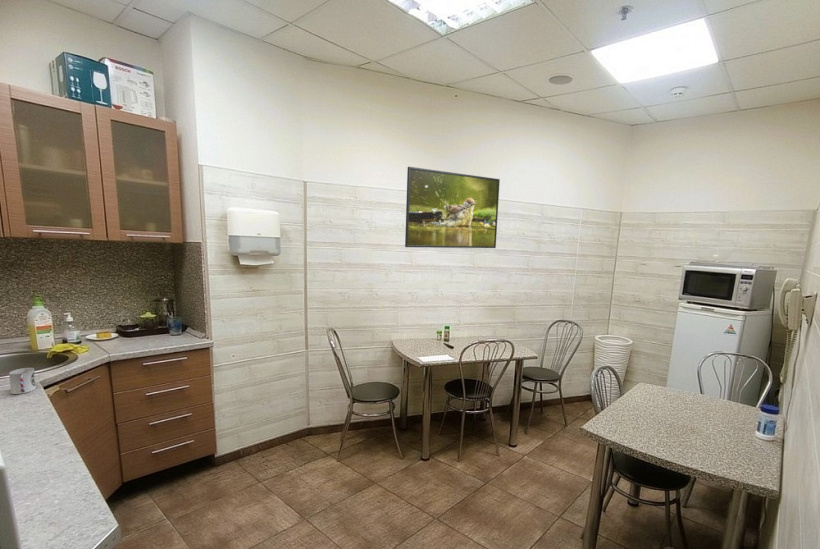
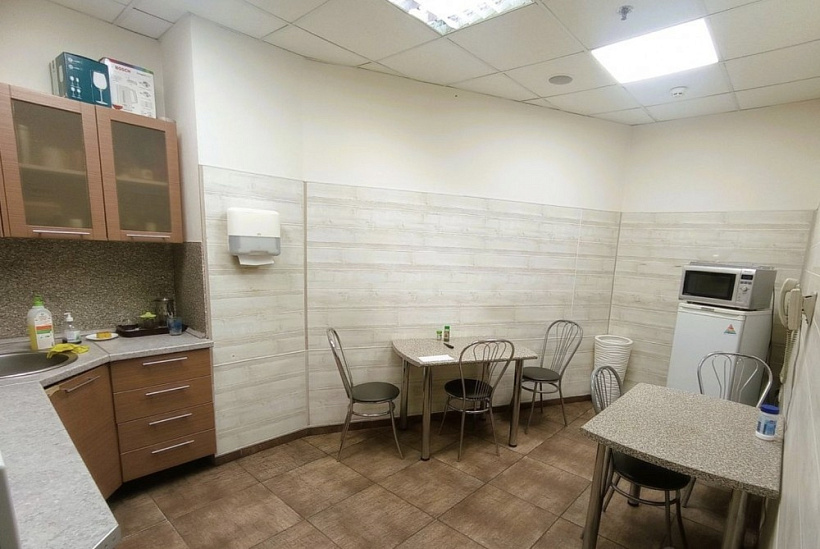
- cup [8,367,37,395]
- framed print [404,166,501,249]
